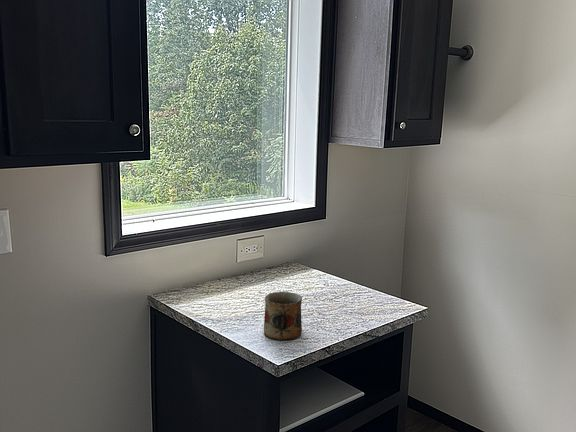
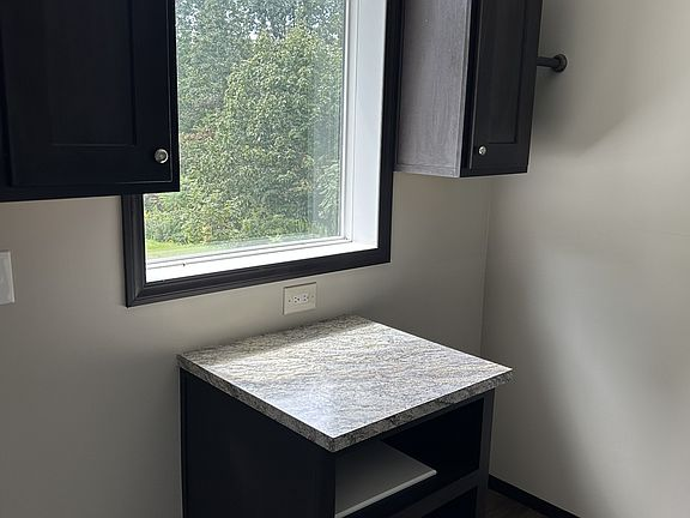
- mug [263,291,303,341]
